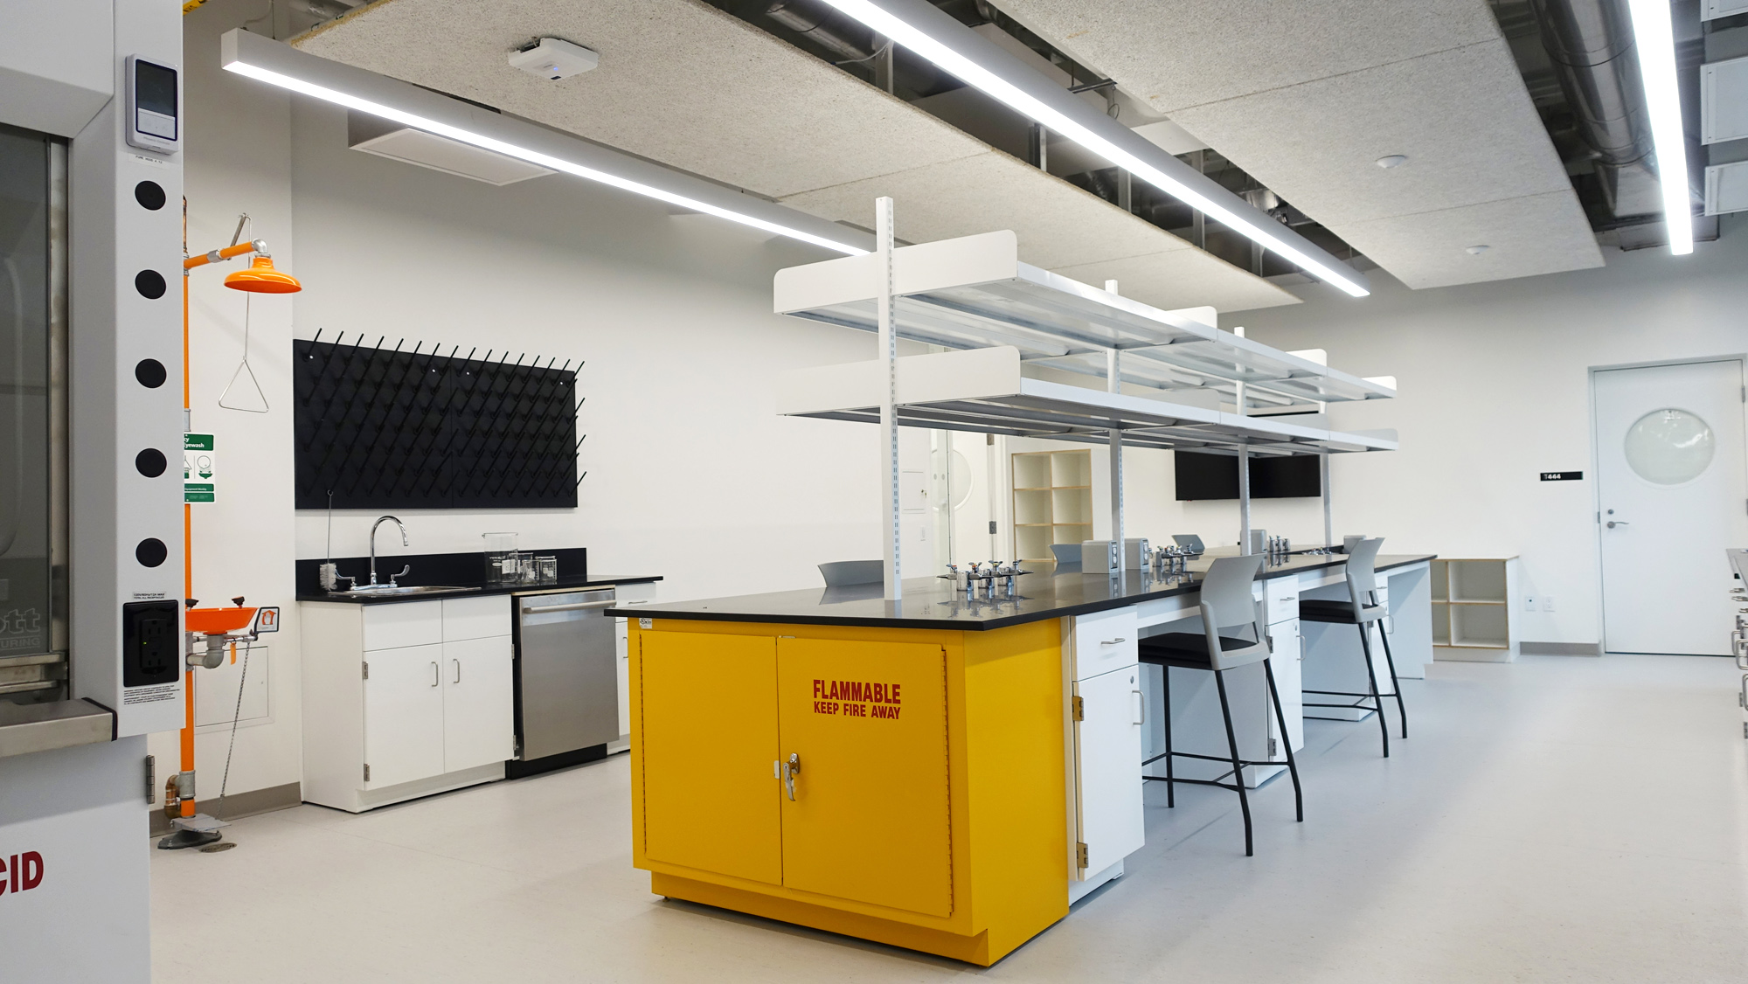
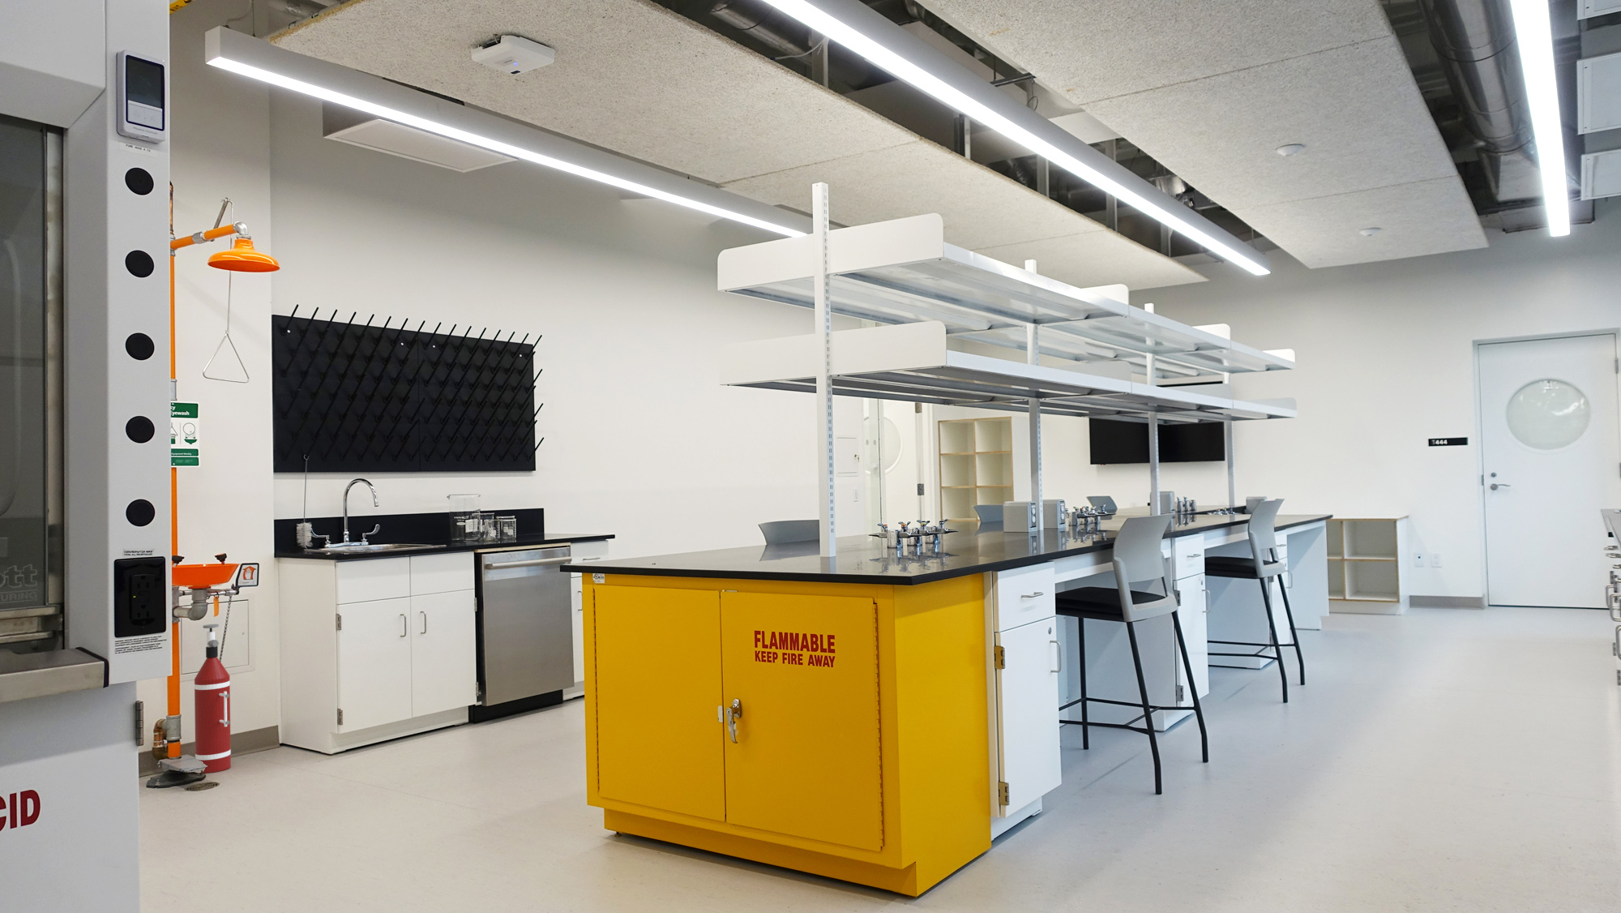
+ fire extinguisher [194,624,232,774]
